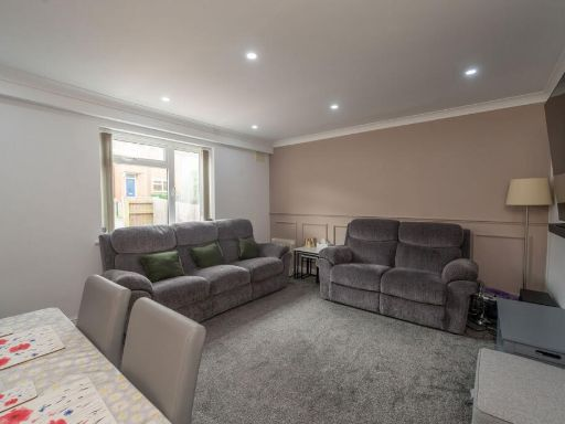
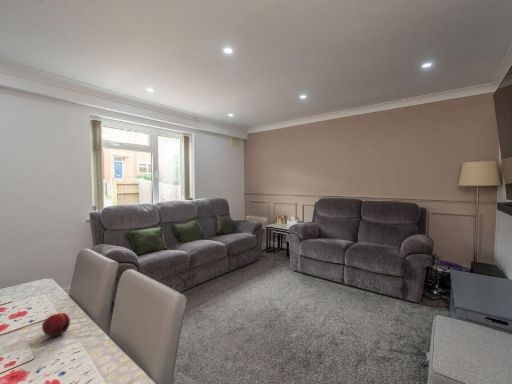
+ fruit [41,312,71,337]
